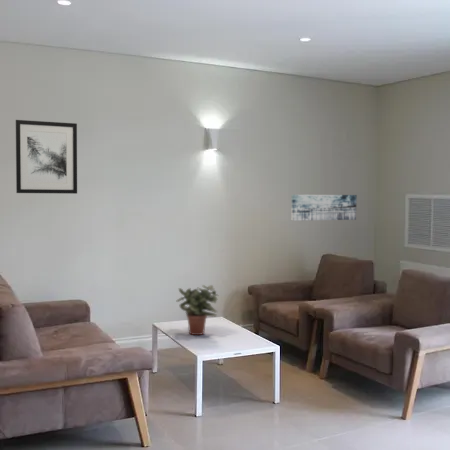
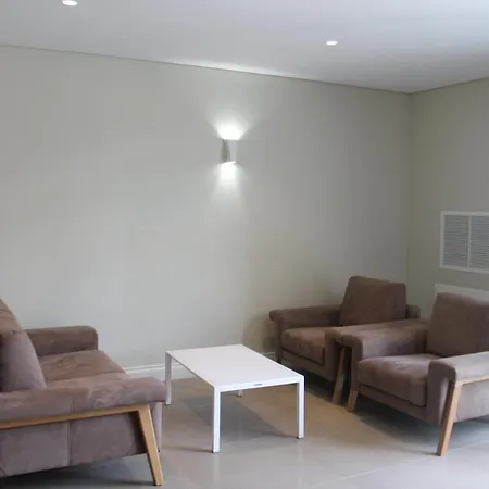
- wall art [15,119,78,195]
- wall art [290,193,358,222]
- potted plant [176,284,219,336]
